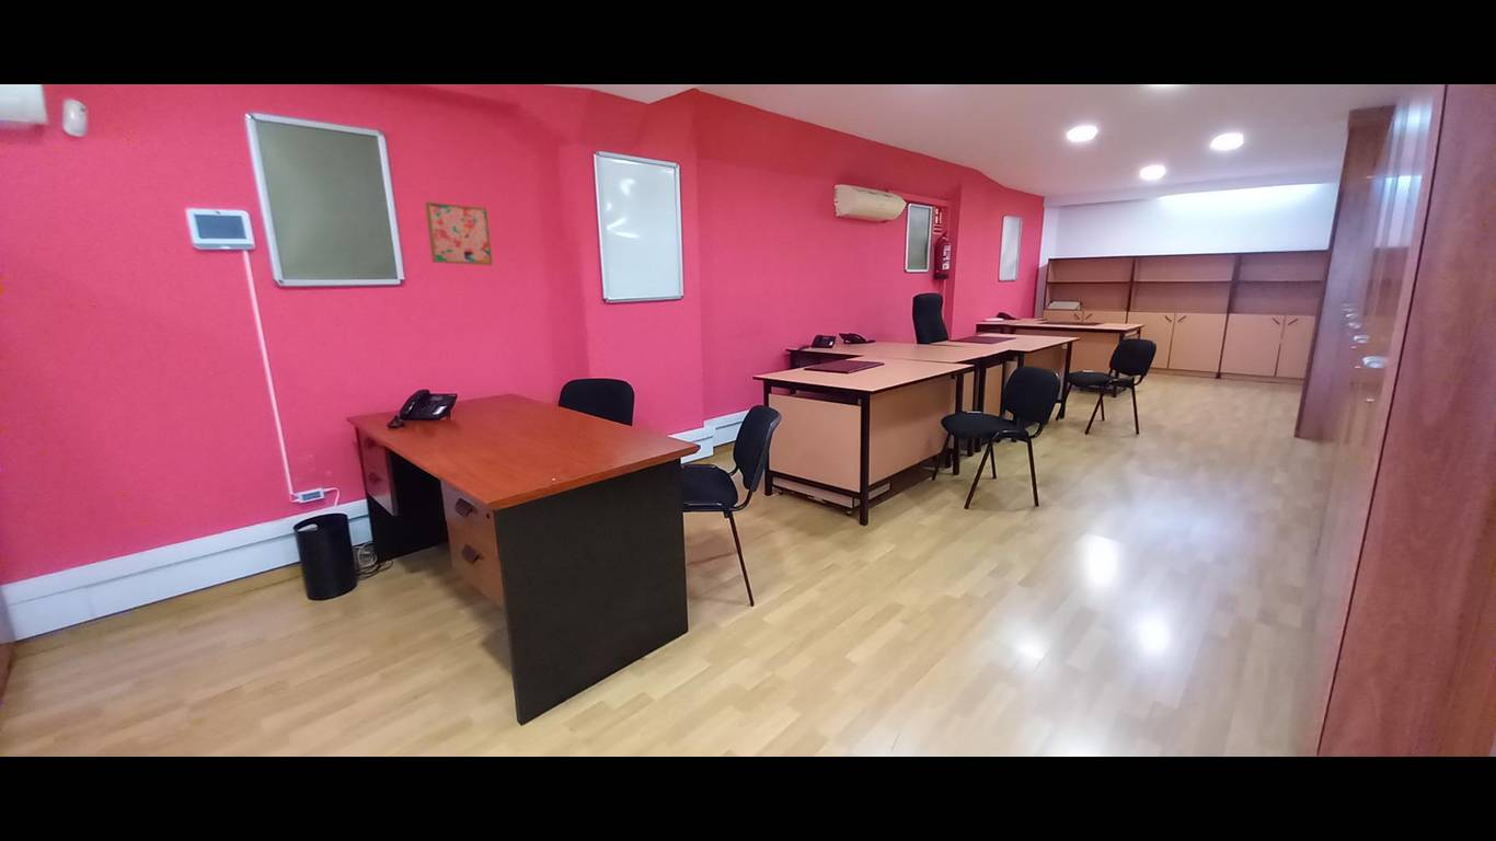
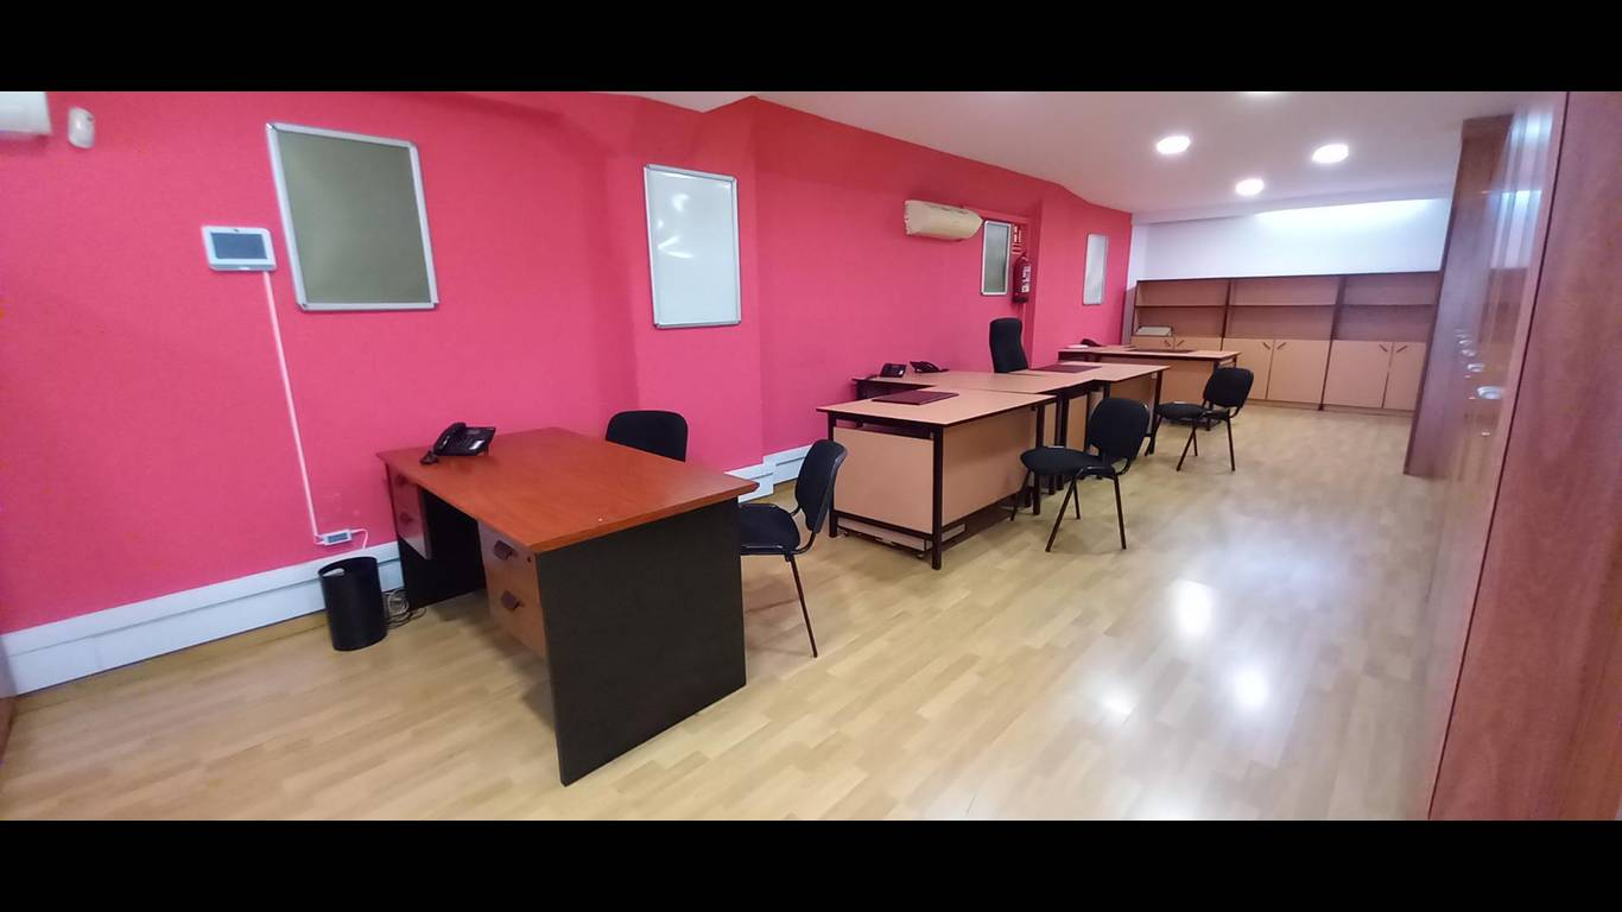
- wall art [424,200,494,266]
